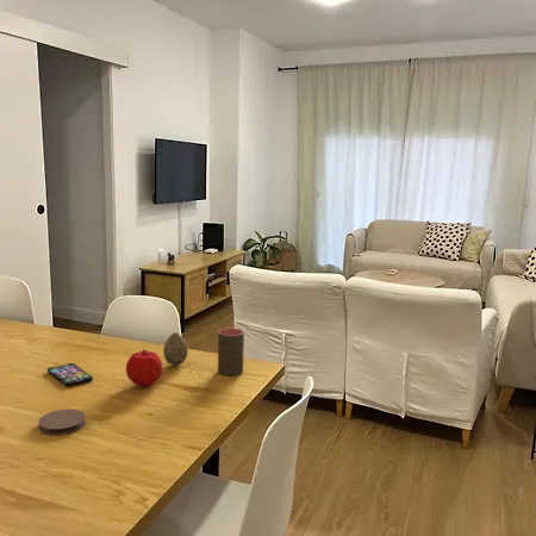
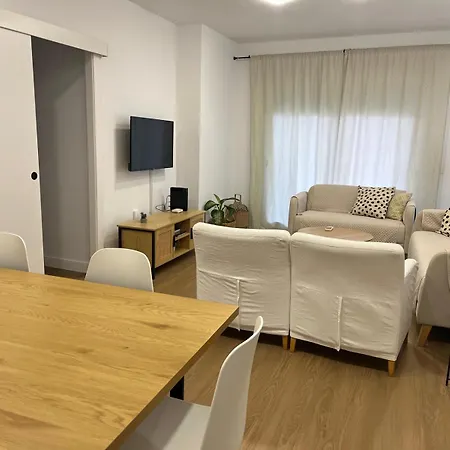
- decorative egg [162,331,189,367]
- cup [217,326,245,376]
- coaster [37,409,87,436]
- smartphone [46,362,94,387]
- fruit [125,349,164,388]
